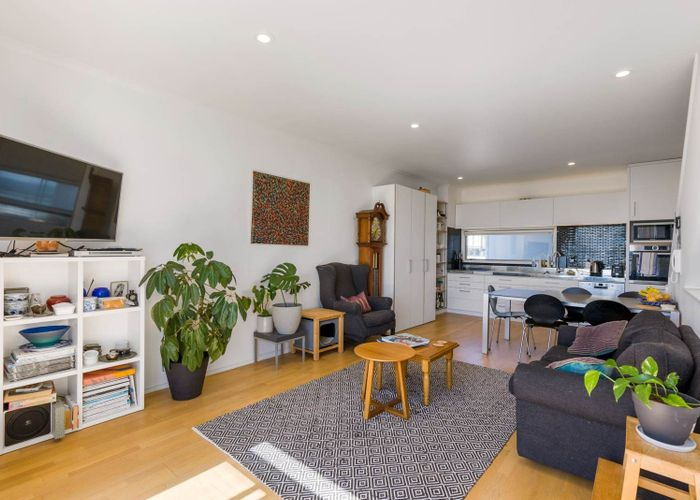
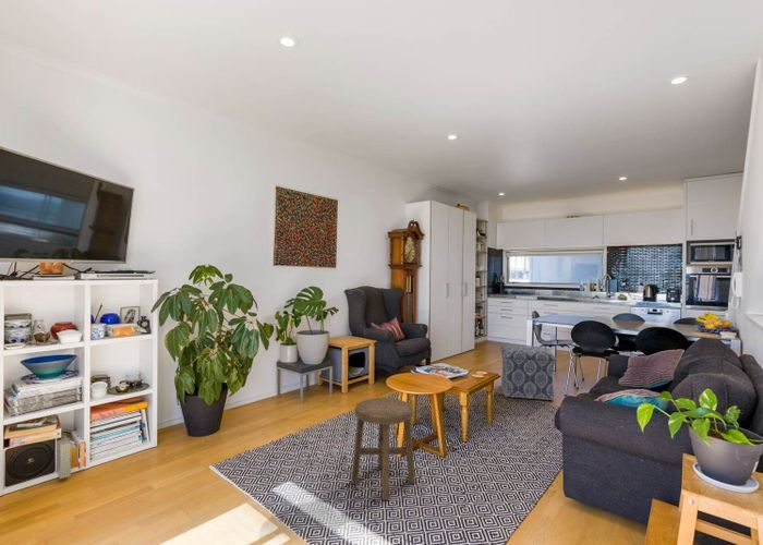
+ stool [350,397,416,501]
+ ottoman [499,344,557,402]
